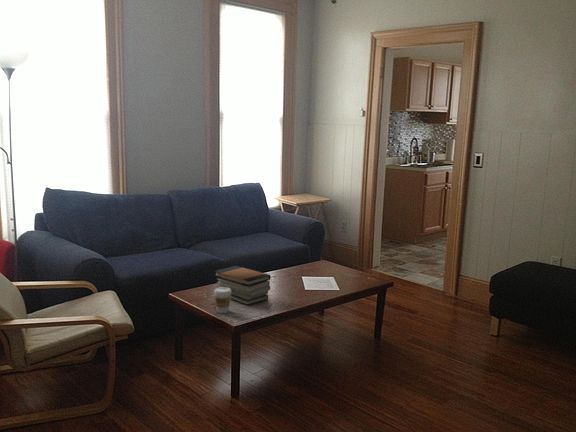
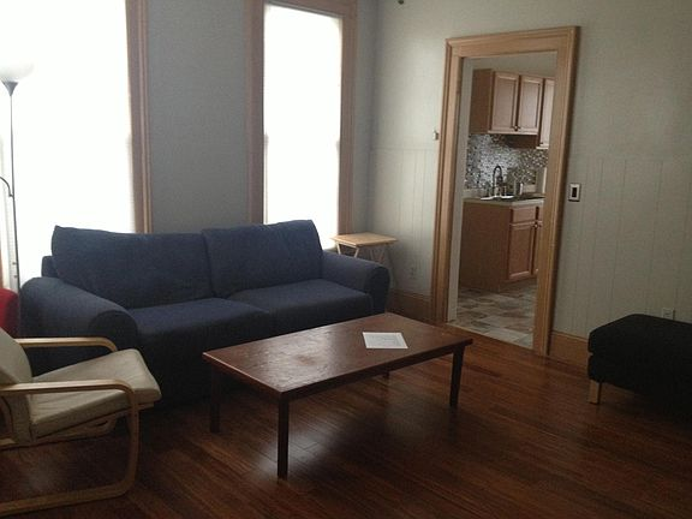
- book stack [213,265,272,306]
- coffee cup [213,287,231,314]
